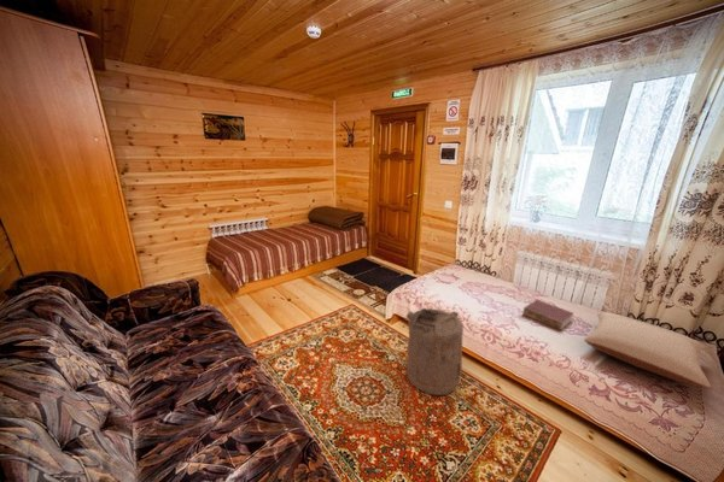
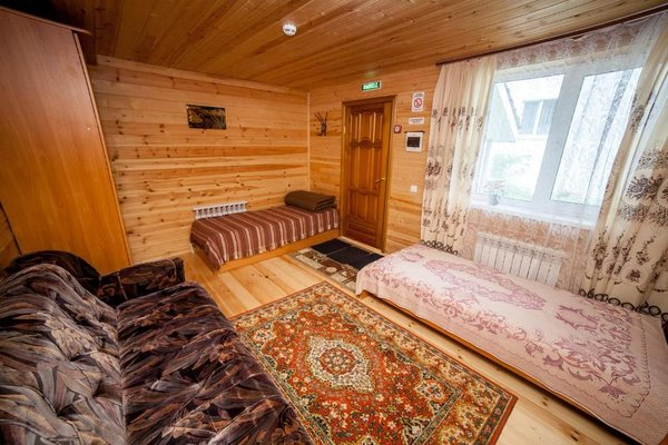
- book [521,299,574,331]
- pillow [583,311,712,389]
- laundry hamper [405,307,465,396]
